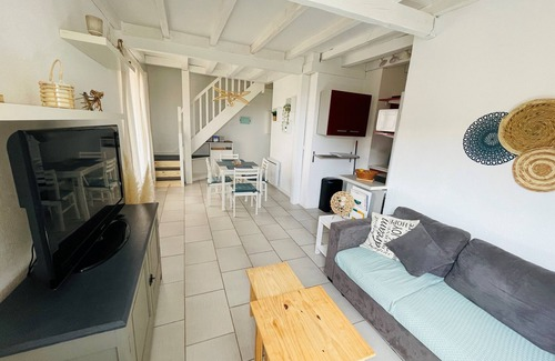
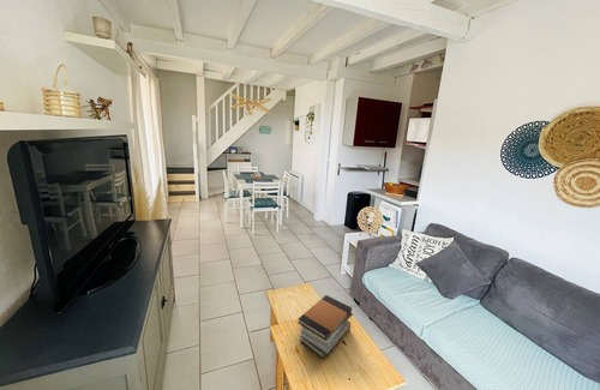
+ book stack [296,294,354,359]
